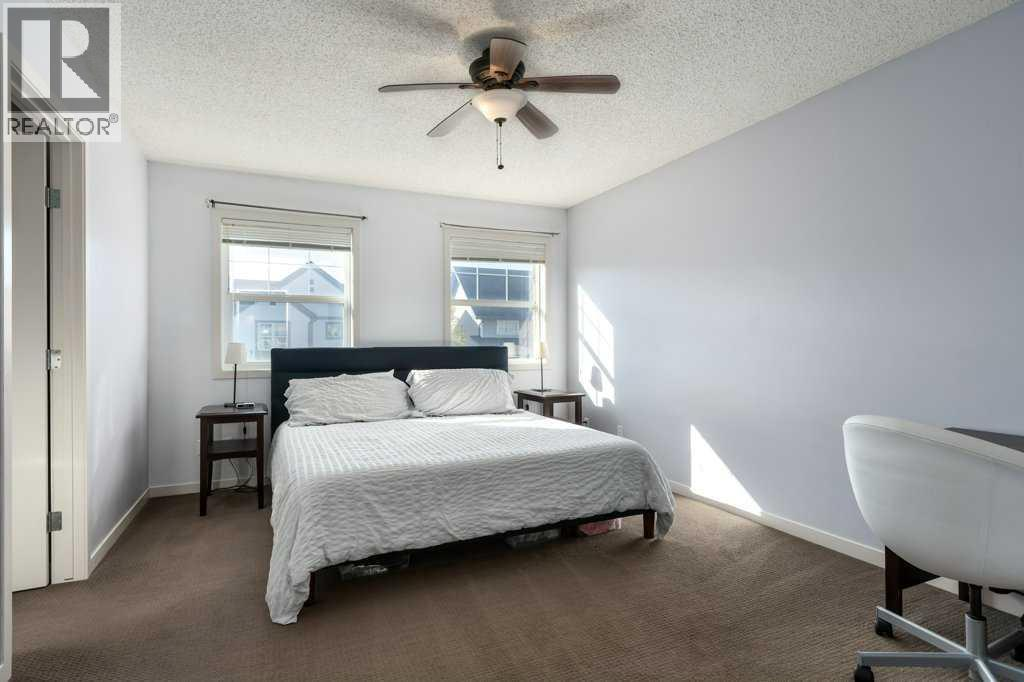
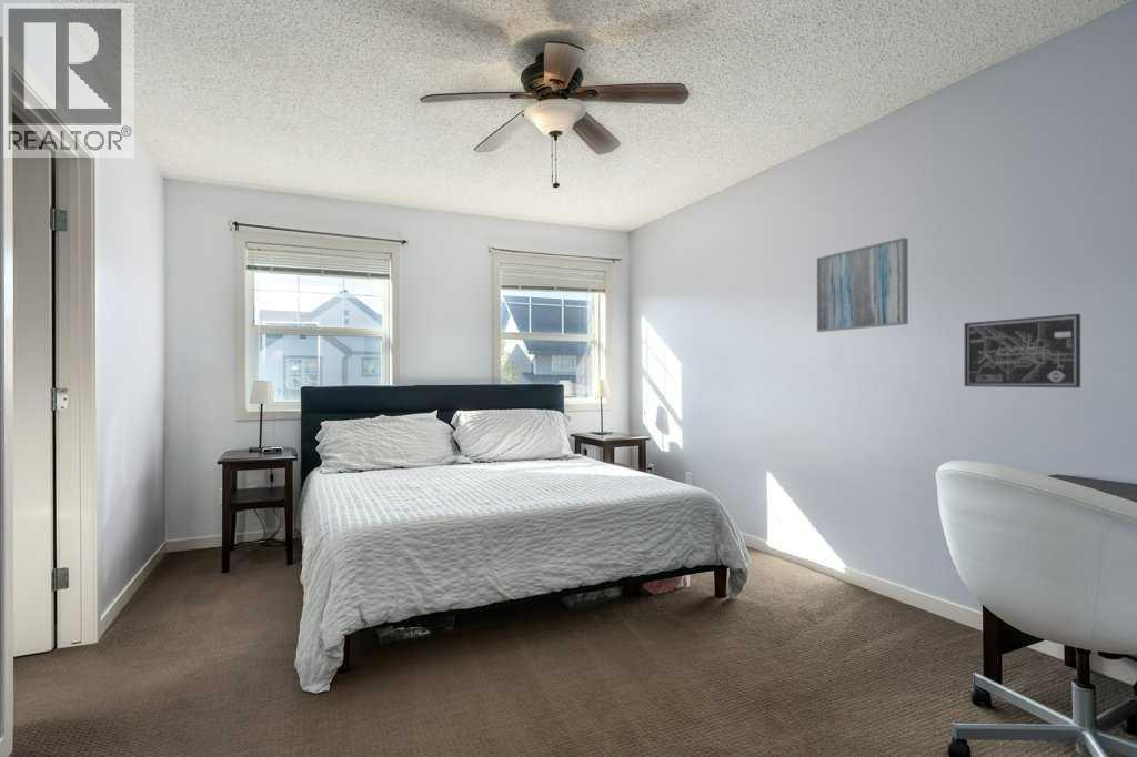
+ wall art [816,236,909,333]
+ wall art [964,313,1081,388]
